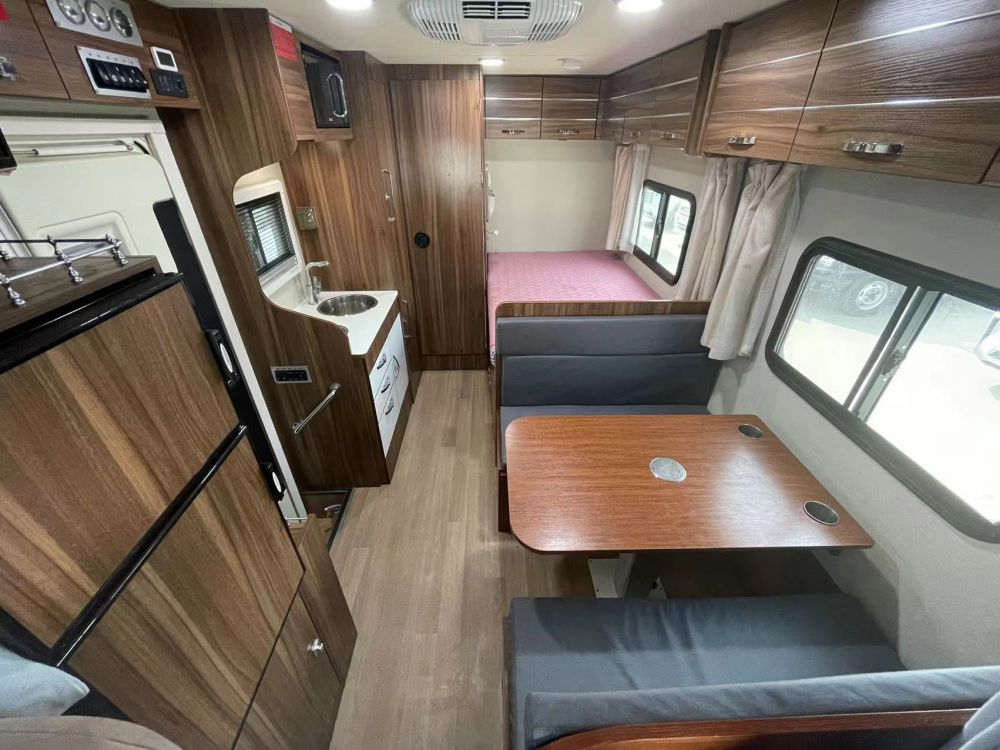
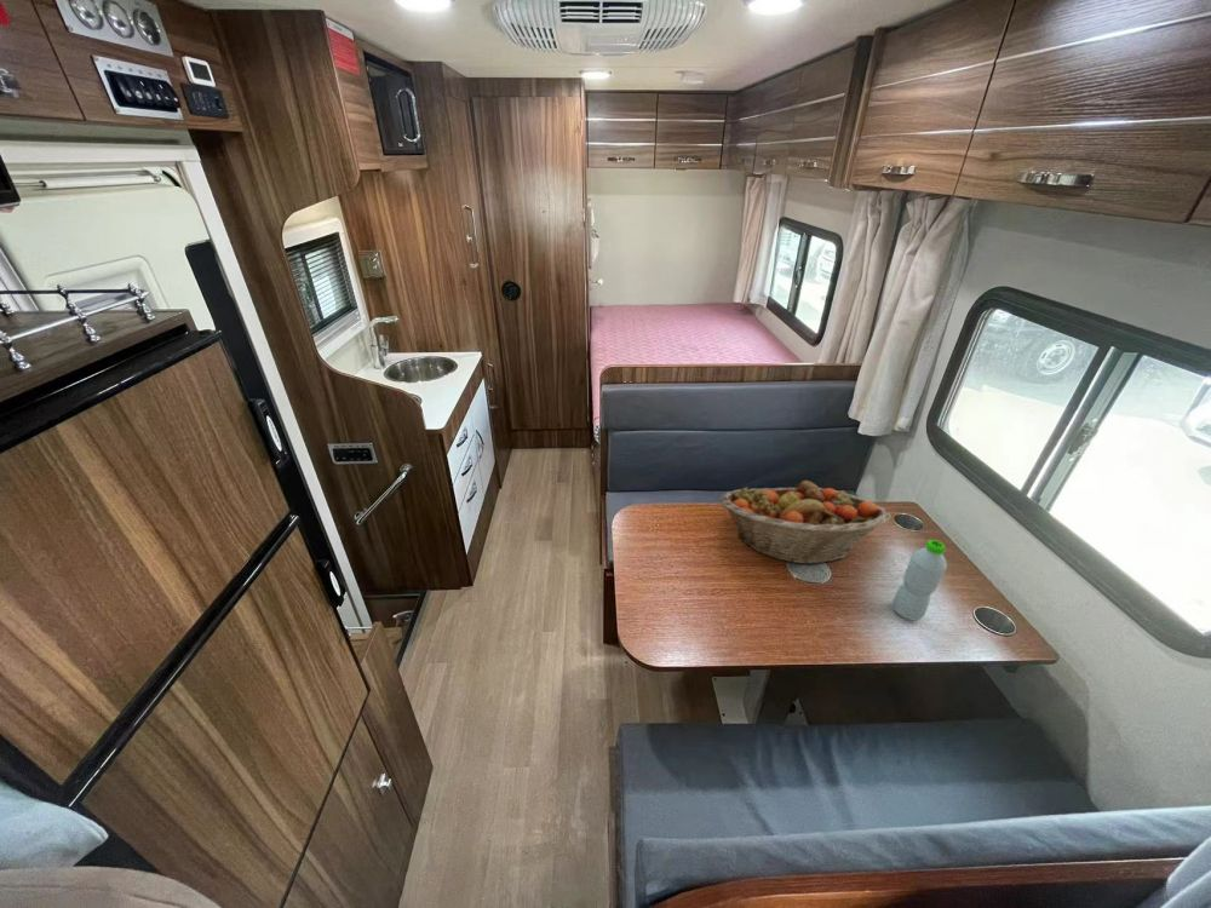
+ water bottle [891,539,948,621]
+ fruit basket [719,479,891,565]
